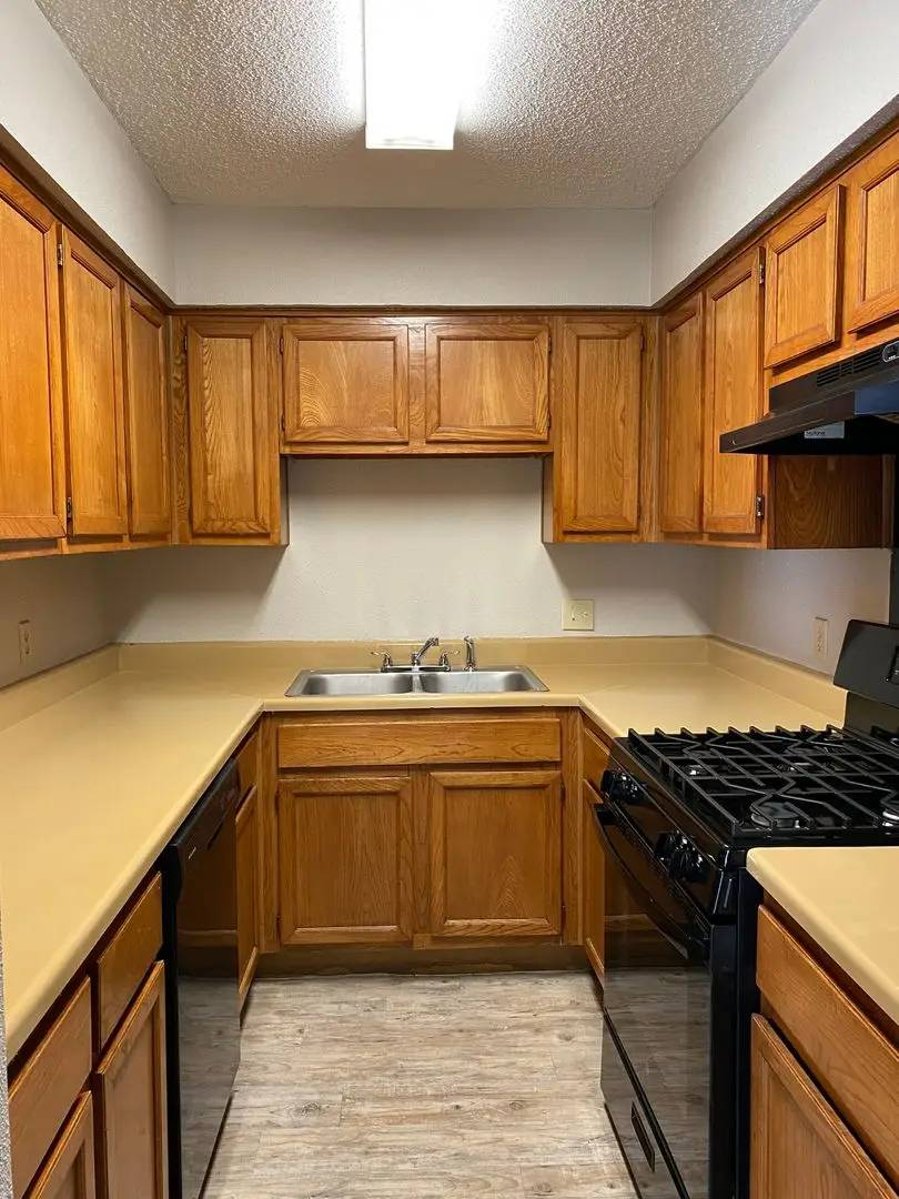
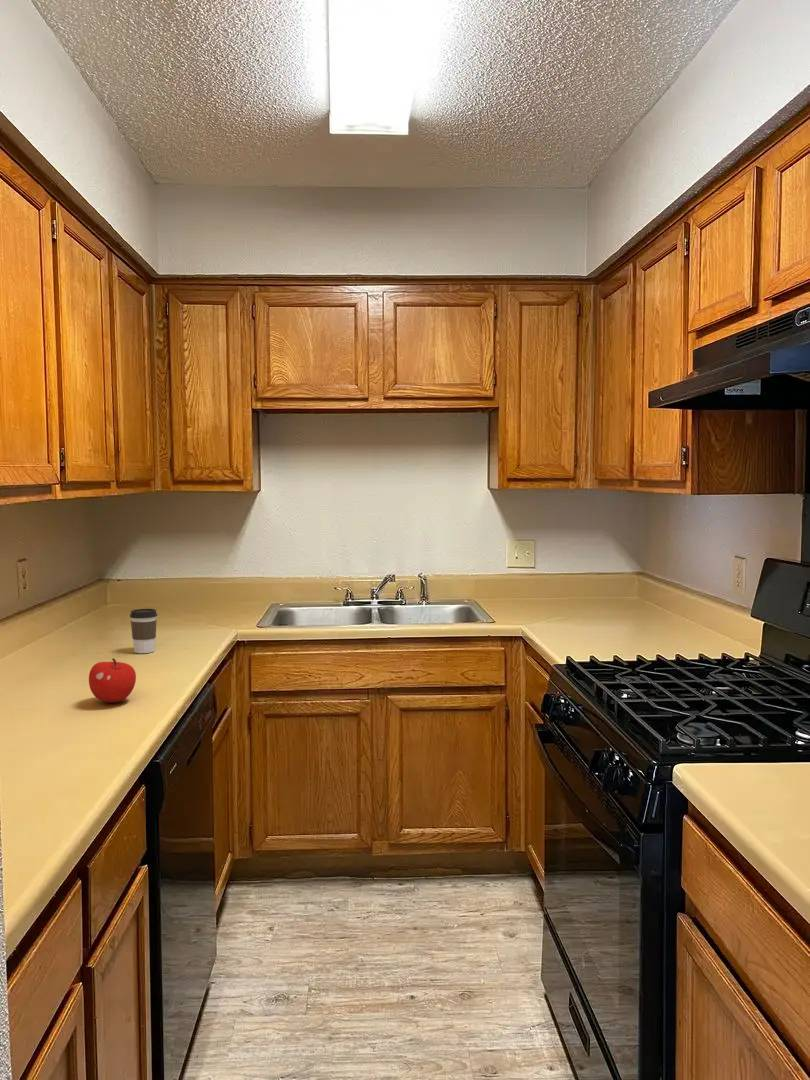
+ fruit [88,657,137,703]
+ coffee cup [129,608,158,654]
